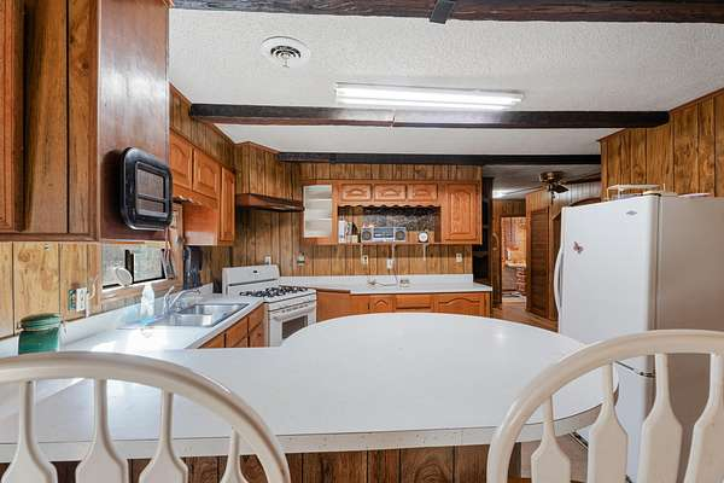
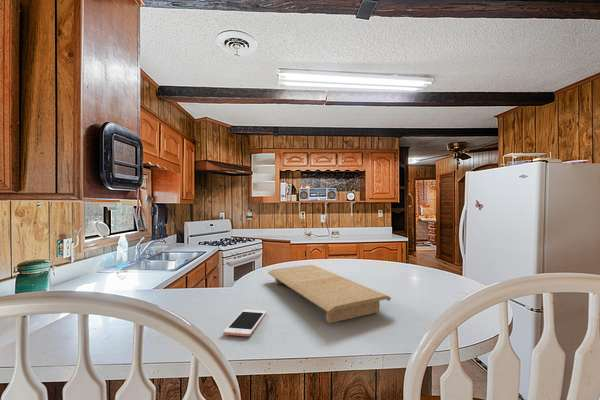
+ cell phone [222,309,267,337]
+ cutting board [267,264,392,324]
